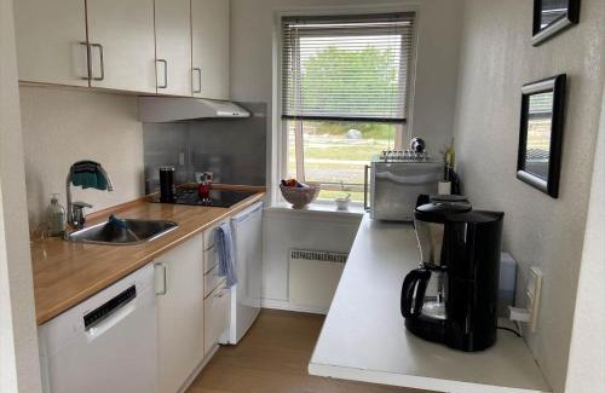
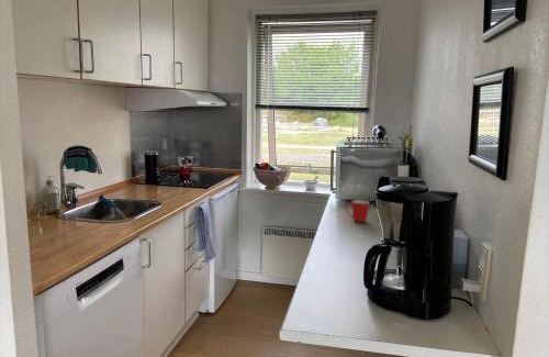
+ mug [344,199,370,223]
